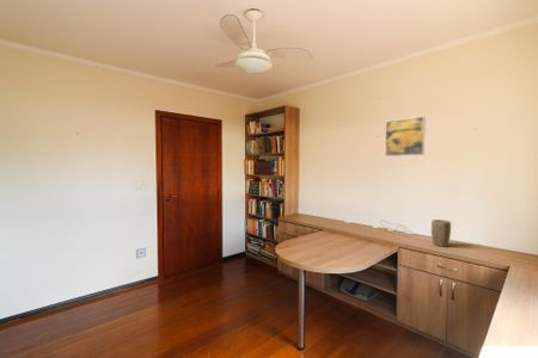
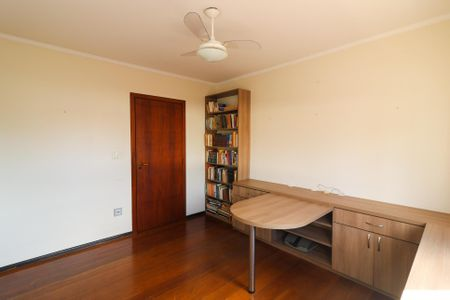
- plant pot [430,218,452,248]
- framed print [384,116,427,158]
